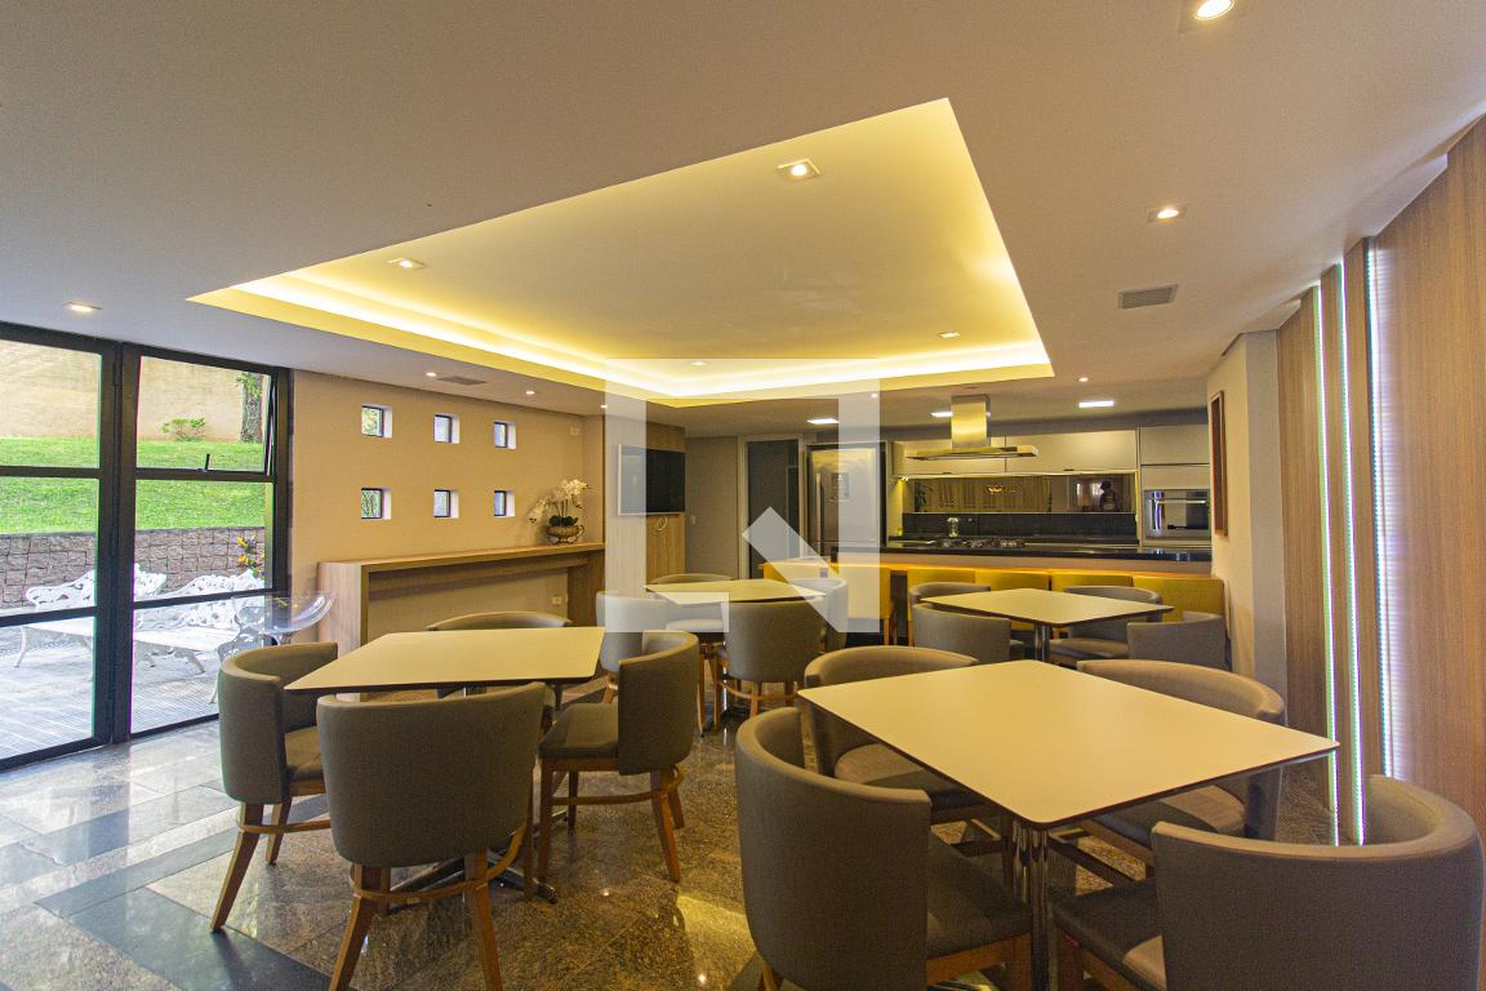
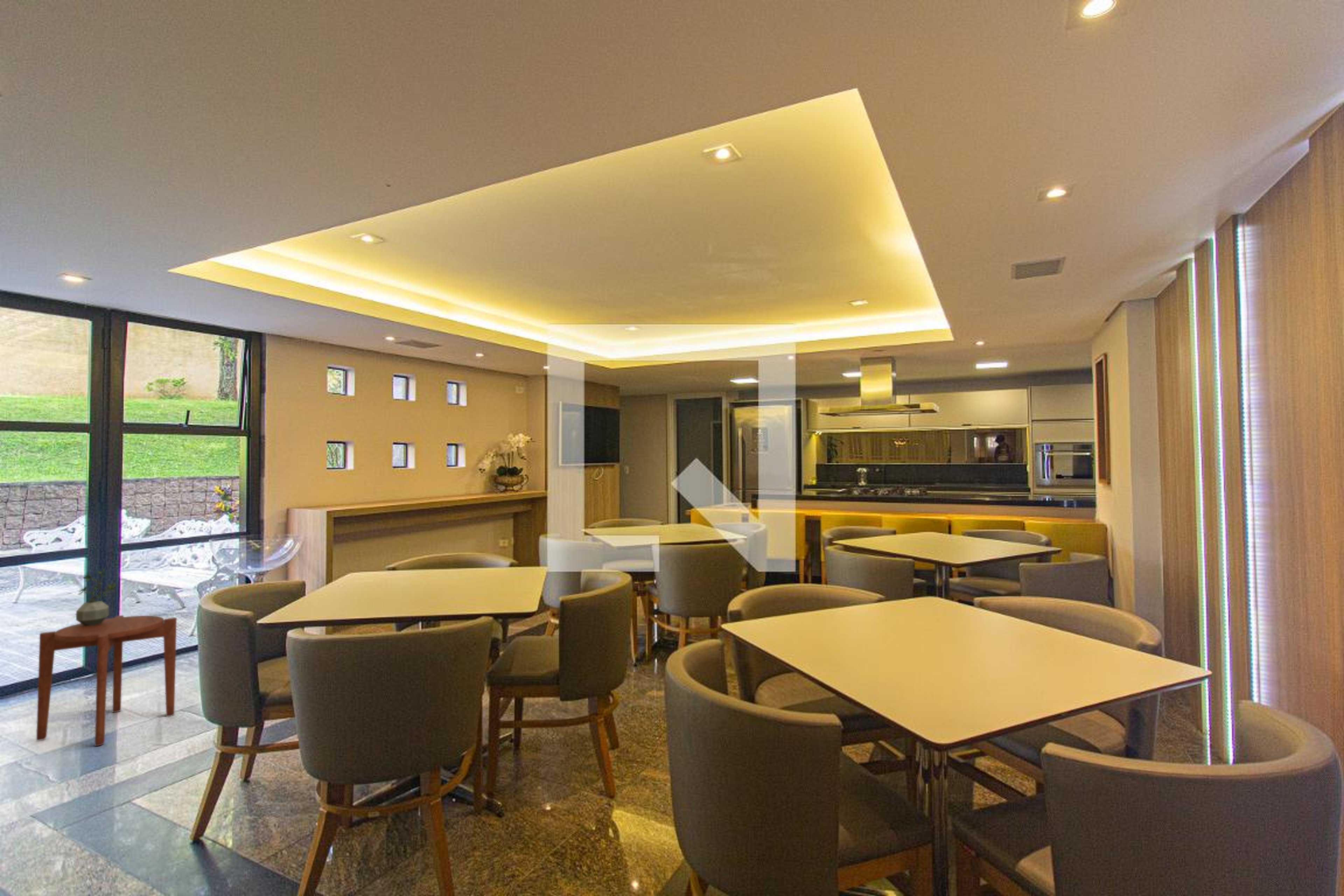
+ side table [36,615,177,746]
+ potted plant [76,568,118,626]
